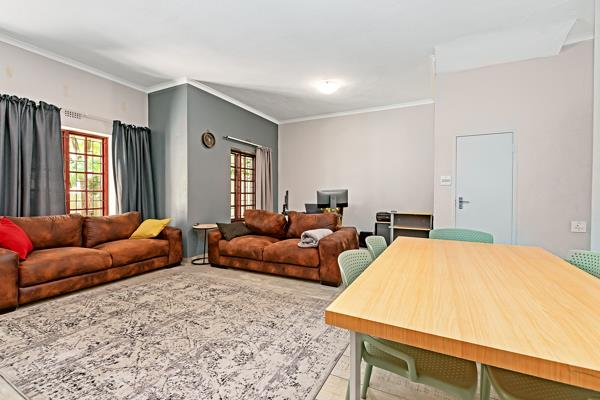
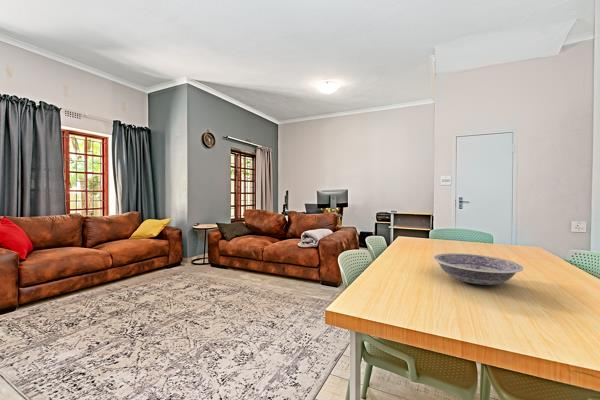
+ bowl [432,252,524,286]
